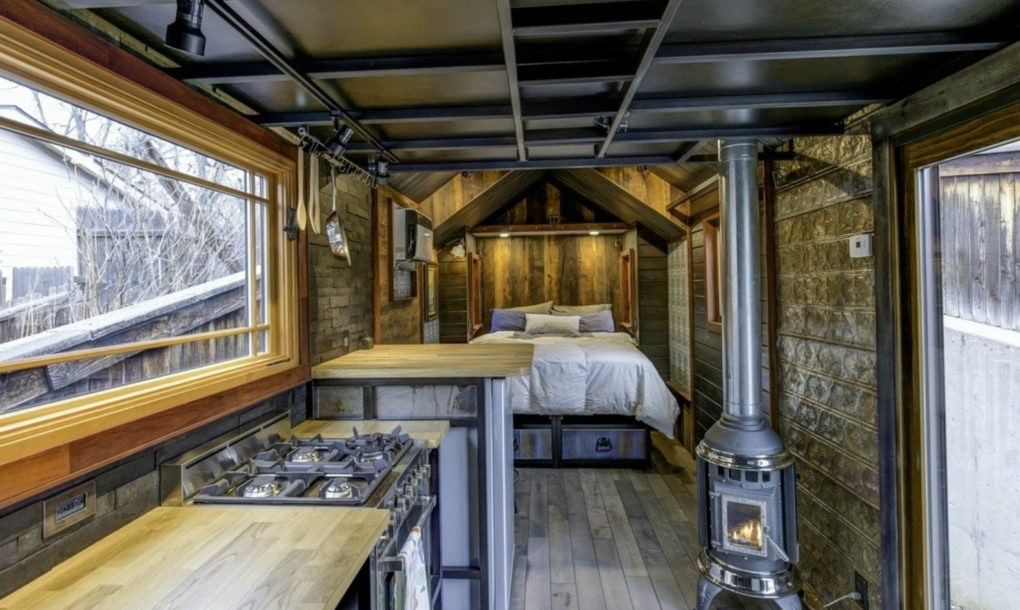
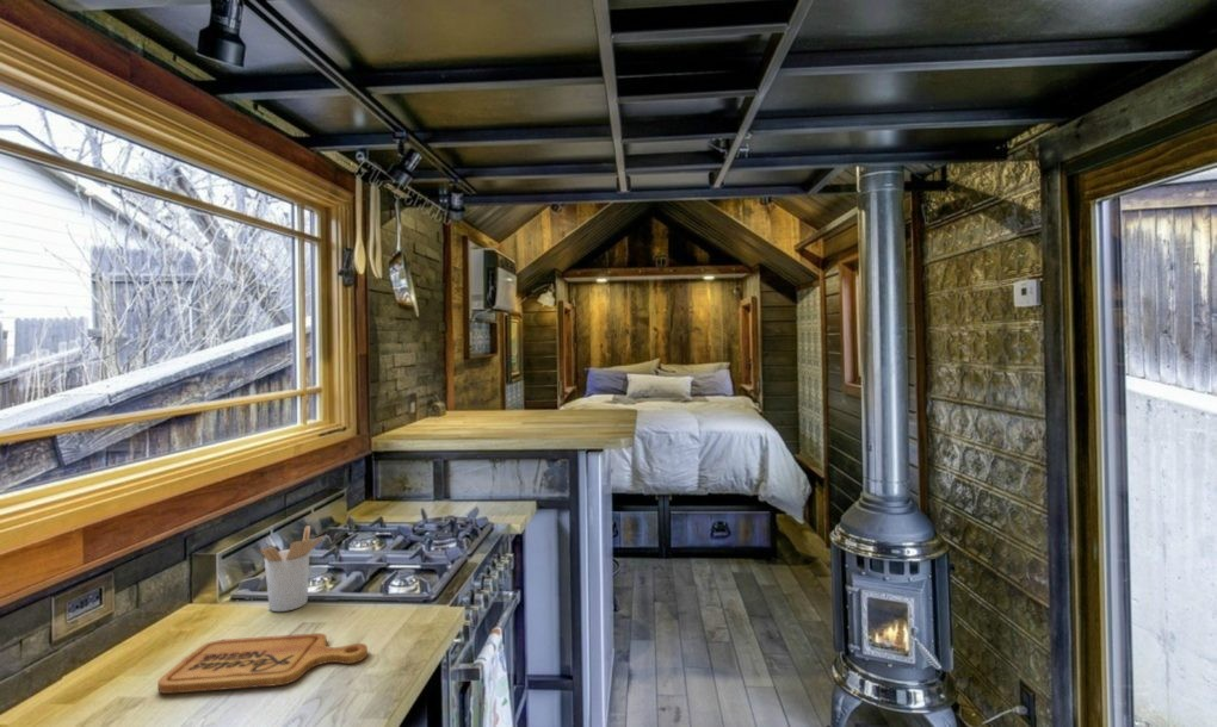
+ utensil holder [259,524,325,613]
+ cutting board [156,632,369,695]
